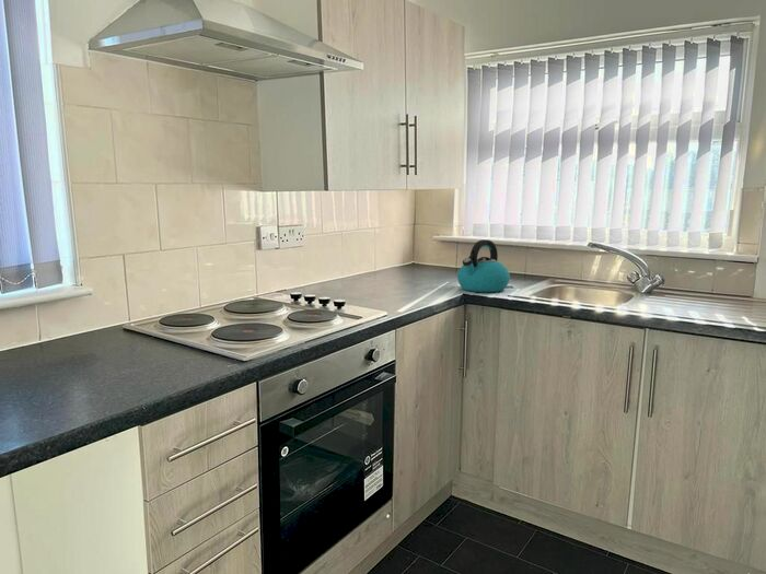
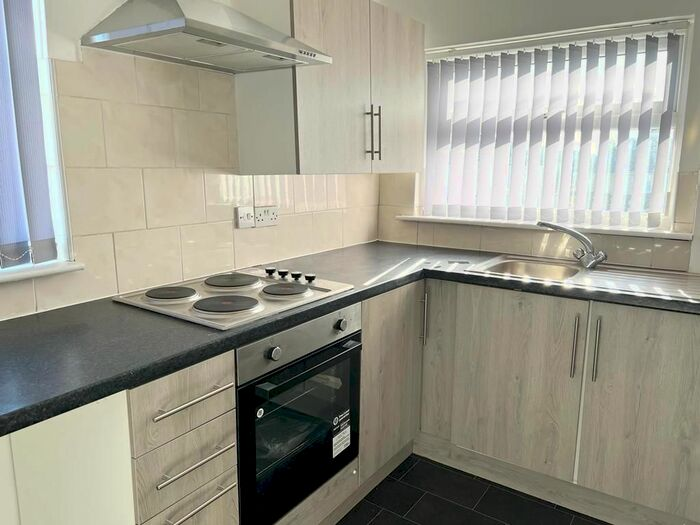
- kettle [456,238,511,293]
